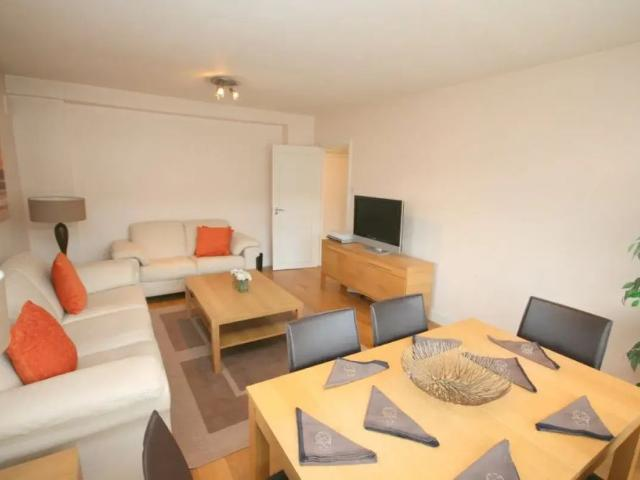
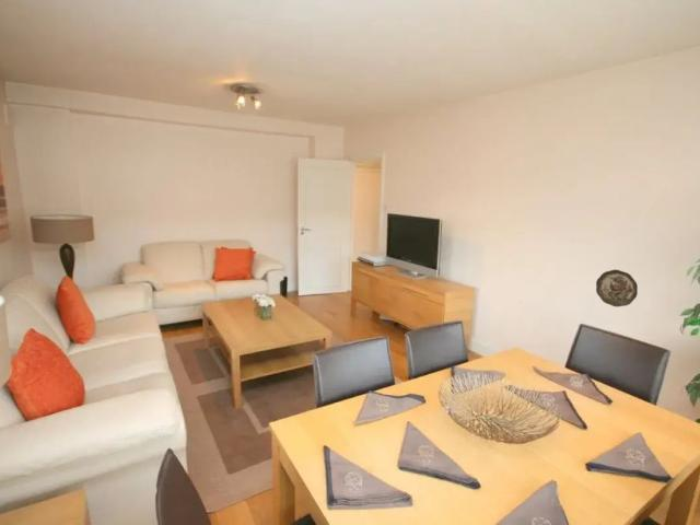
+ decorative plate [595,269,639,307]
